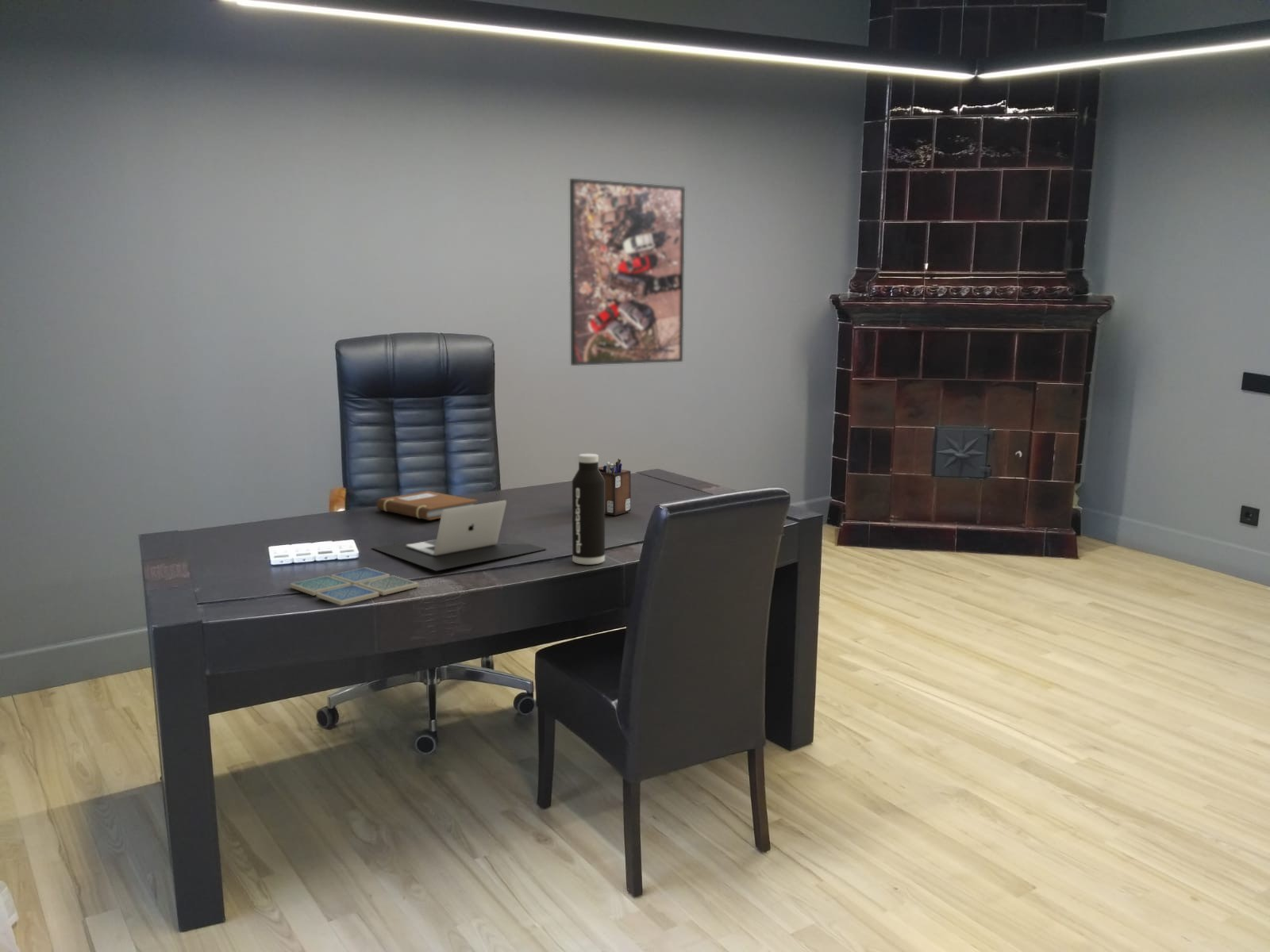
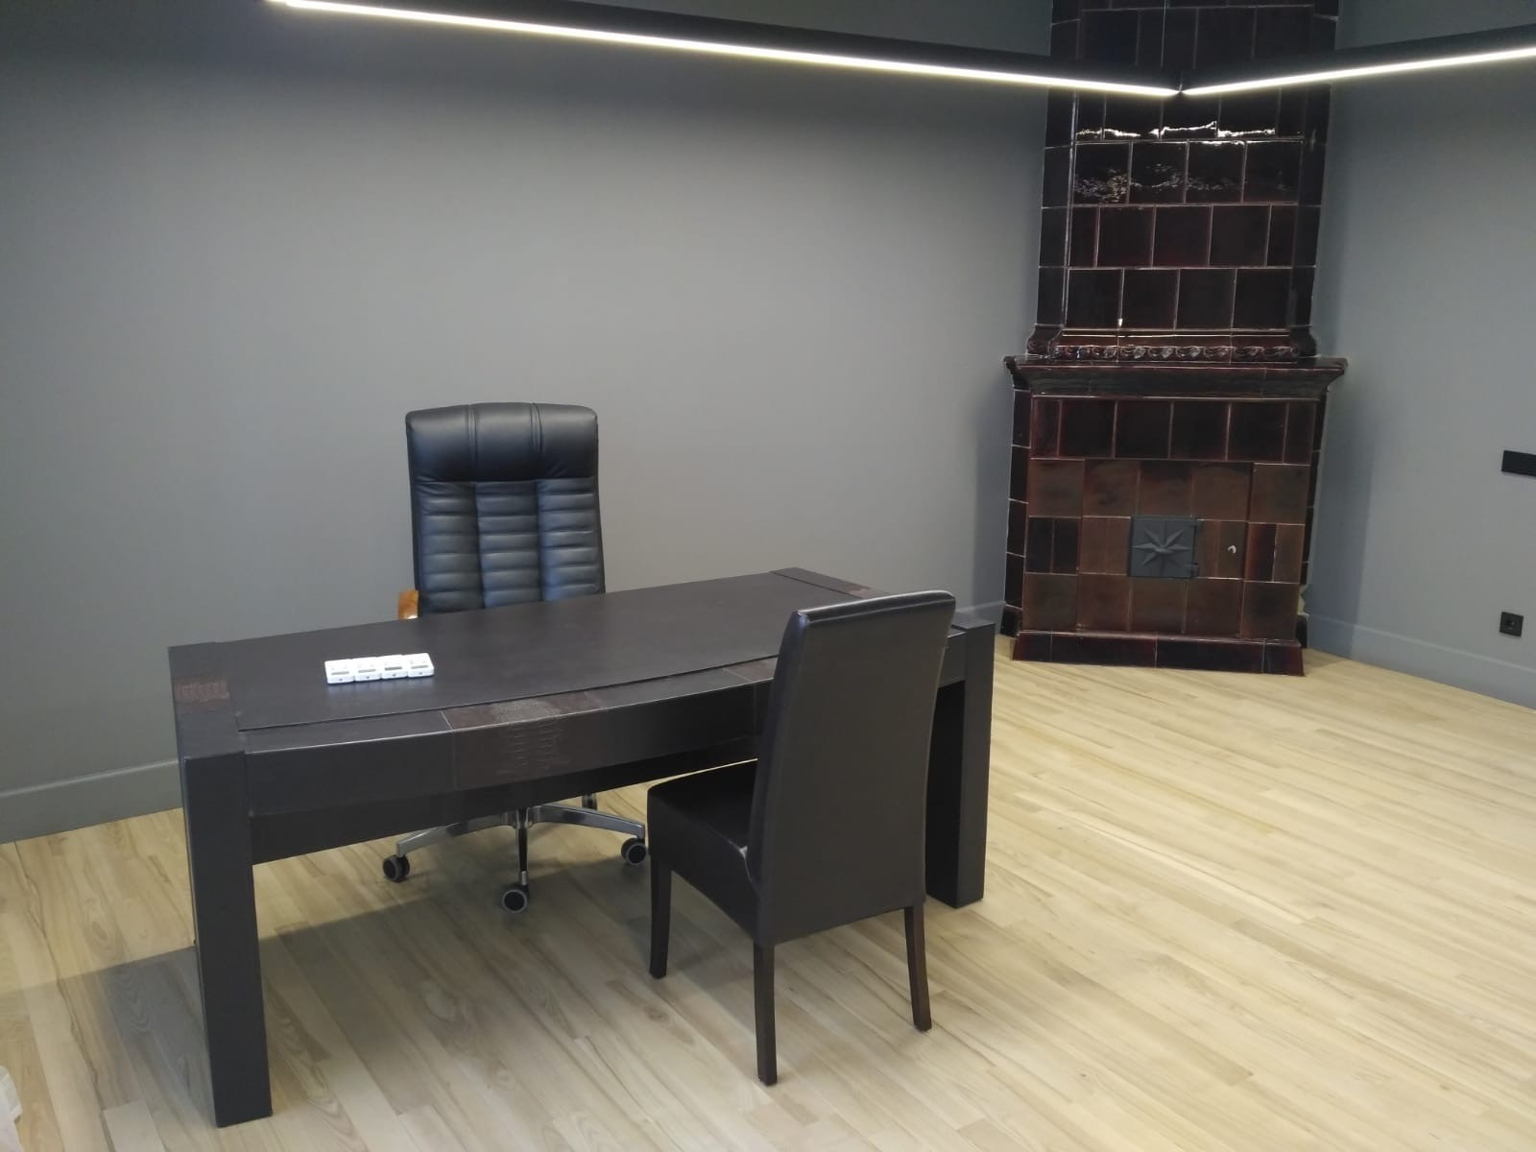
- notebook [376,490,479,520]
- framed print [569,178,686,367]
- desk organizer [598,458,632,516]
- water bottle [571,453,606,566]
- laptop [371,500,546,572]
- drink coaster [290,566,419,606]
